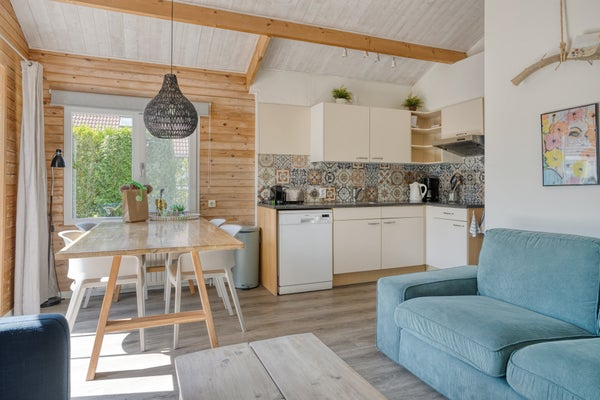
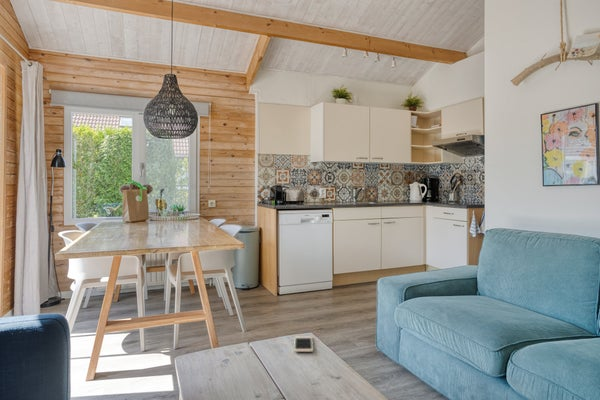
+ cell phone [293,335,314,353]
